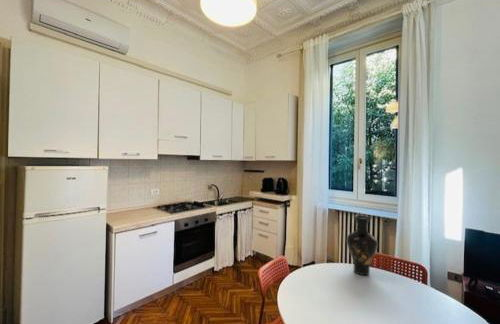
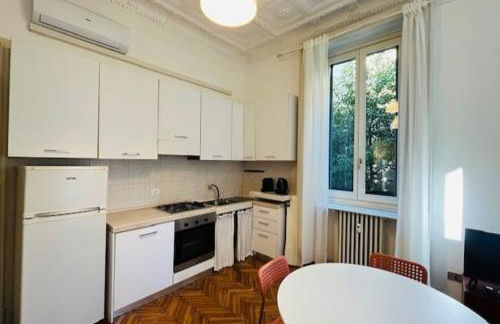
- vase [346,214,379,276]
